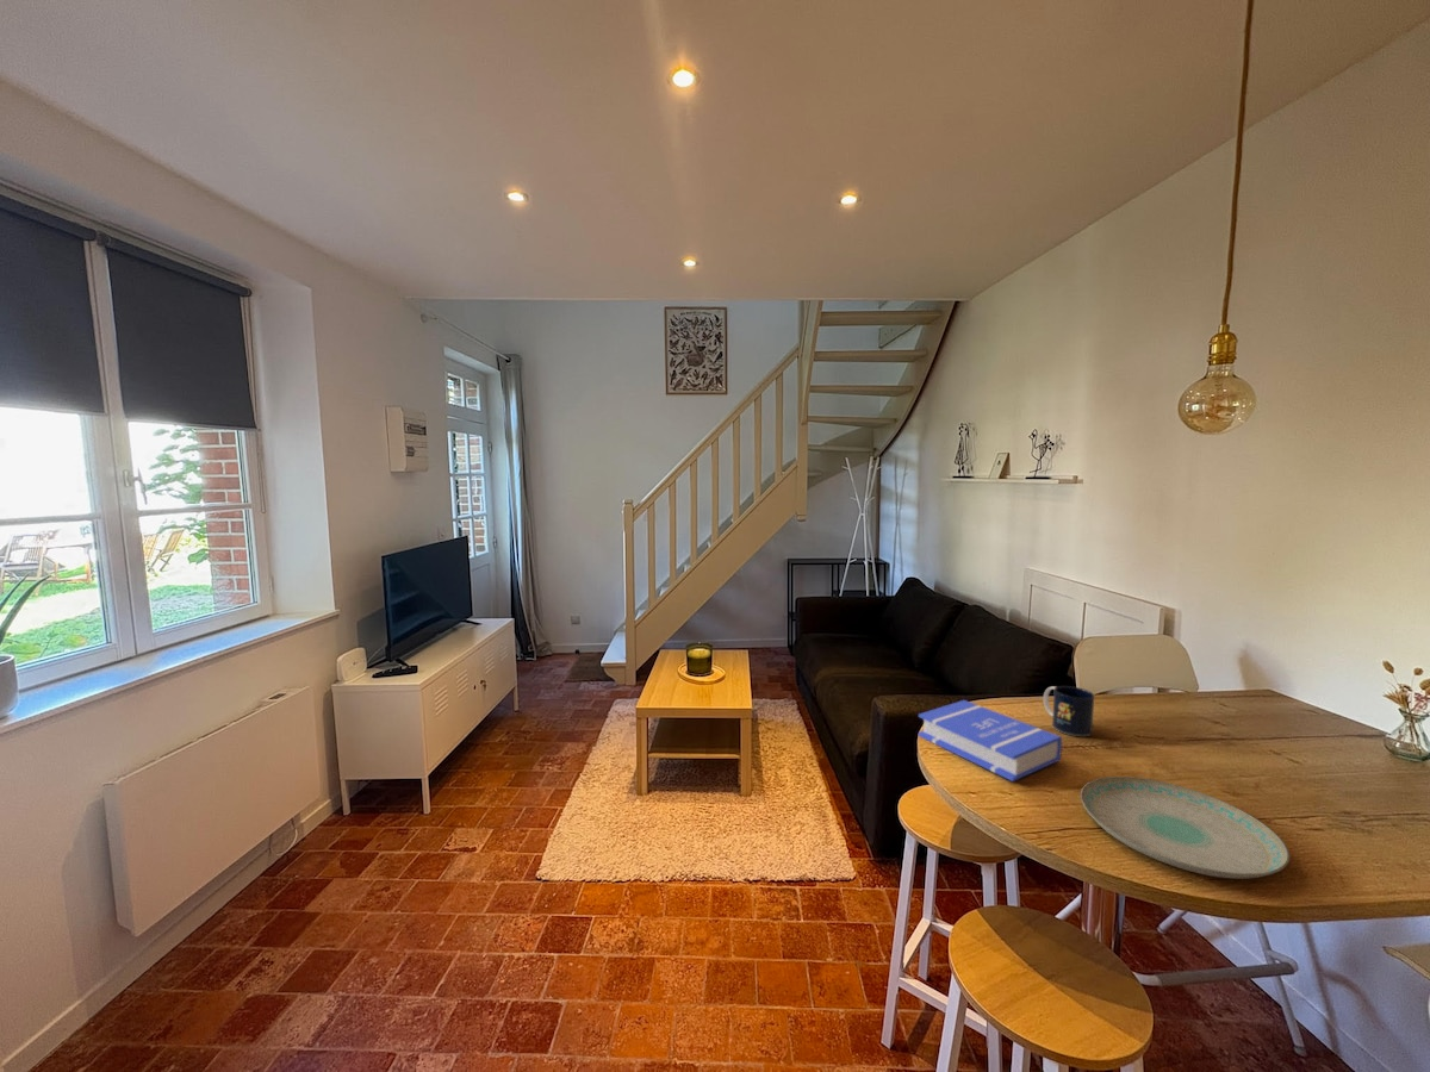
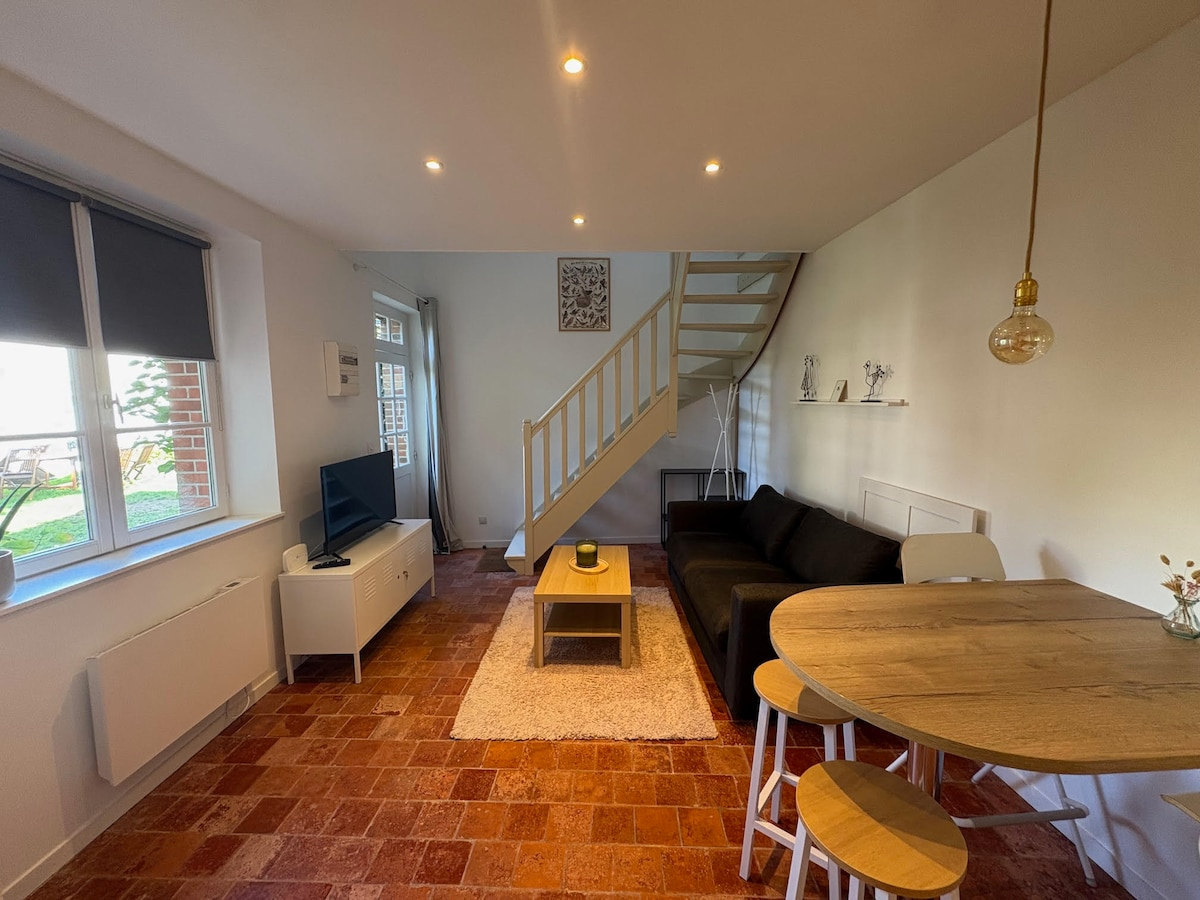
- plate [1080,775,1291,880]
- mug [1043,685,1095,737]
- book [918,699,1063,783]
